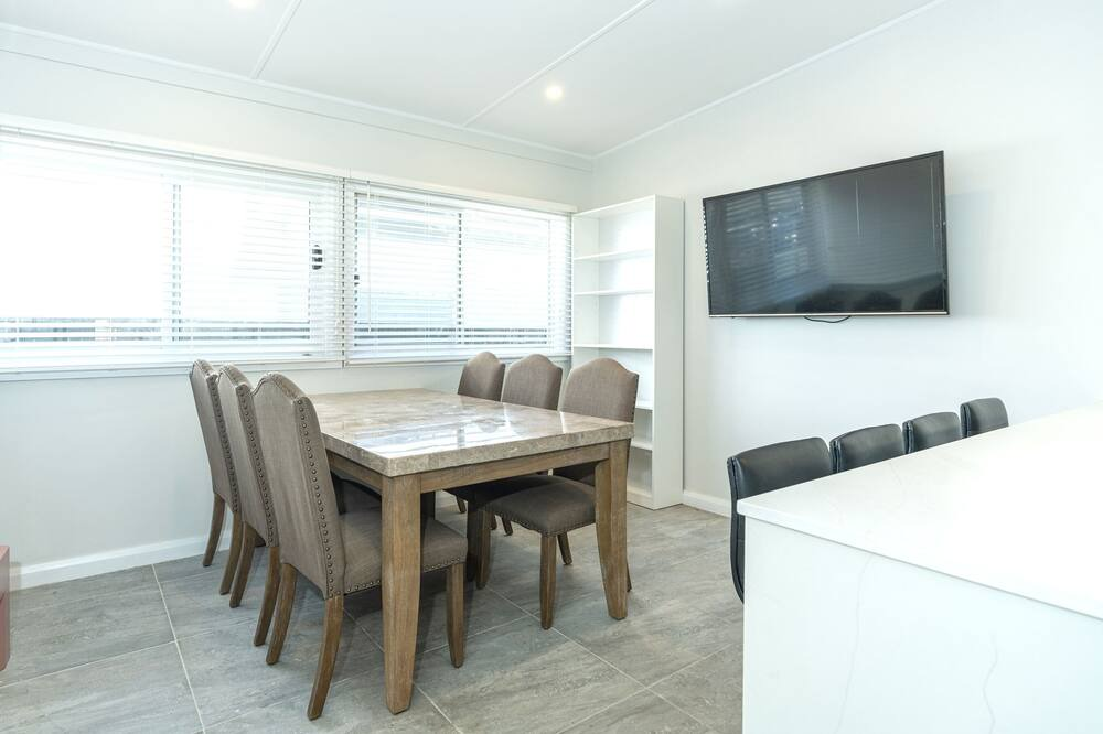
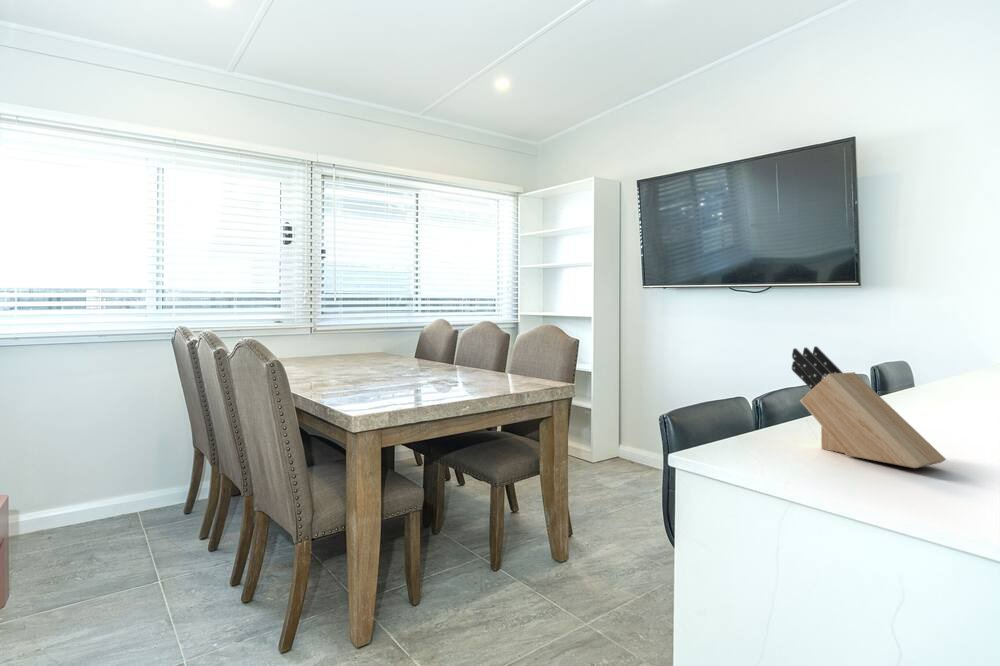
+ knife block [791,345,947,469]
